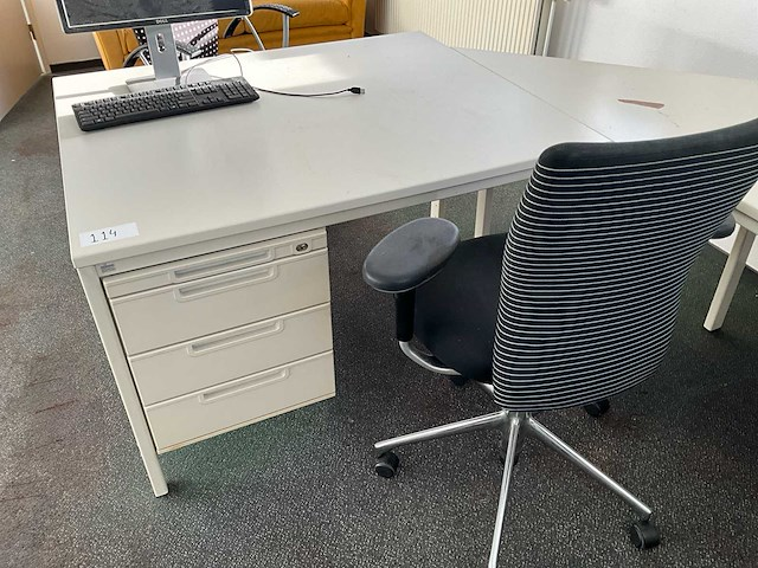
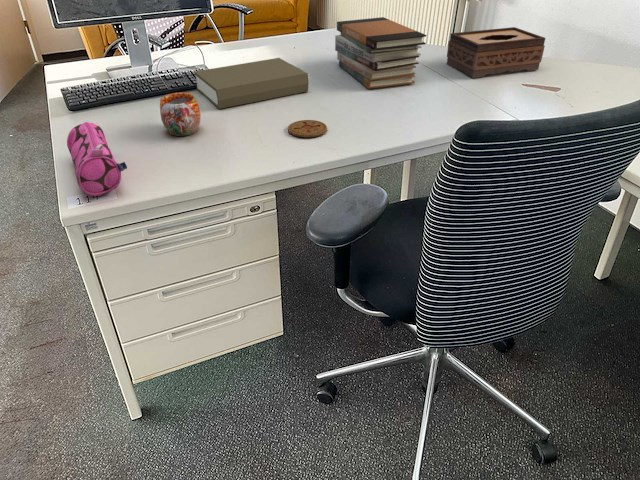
+ book stack [334,16,428,90]
+ book [193,57,310,110]
+ pencil case [66,121,128,197]
+ coaster [287,119,328,138]
+ mug [159,92,202,137]
+ tissue box [446,26,546,79]
